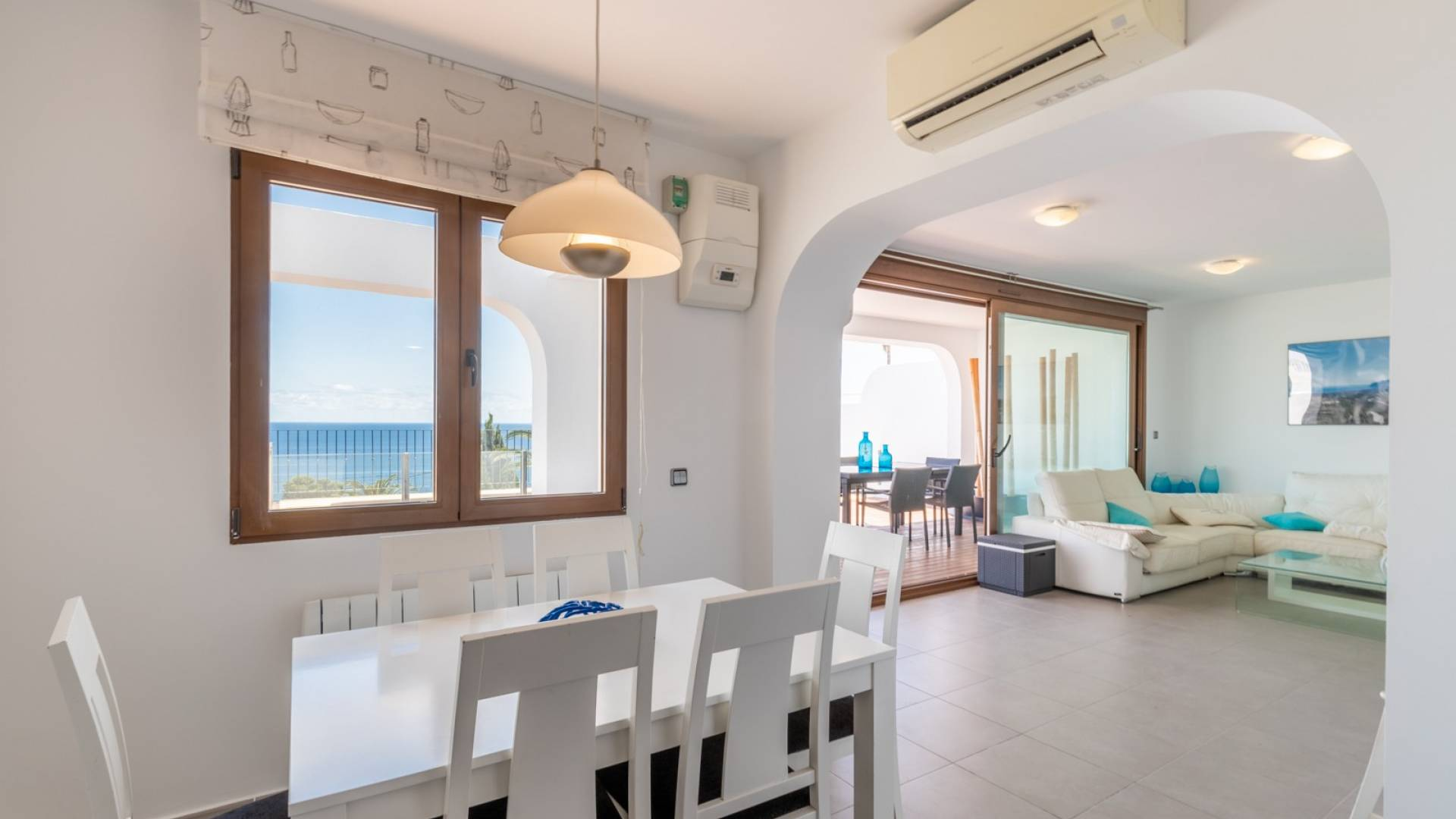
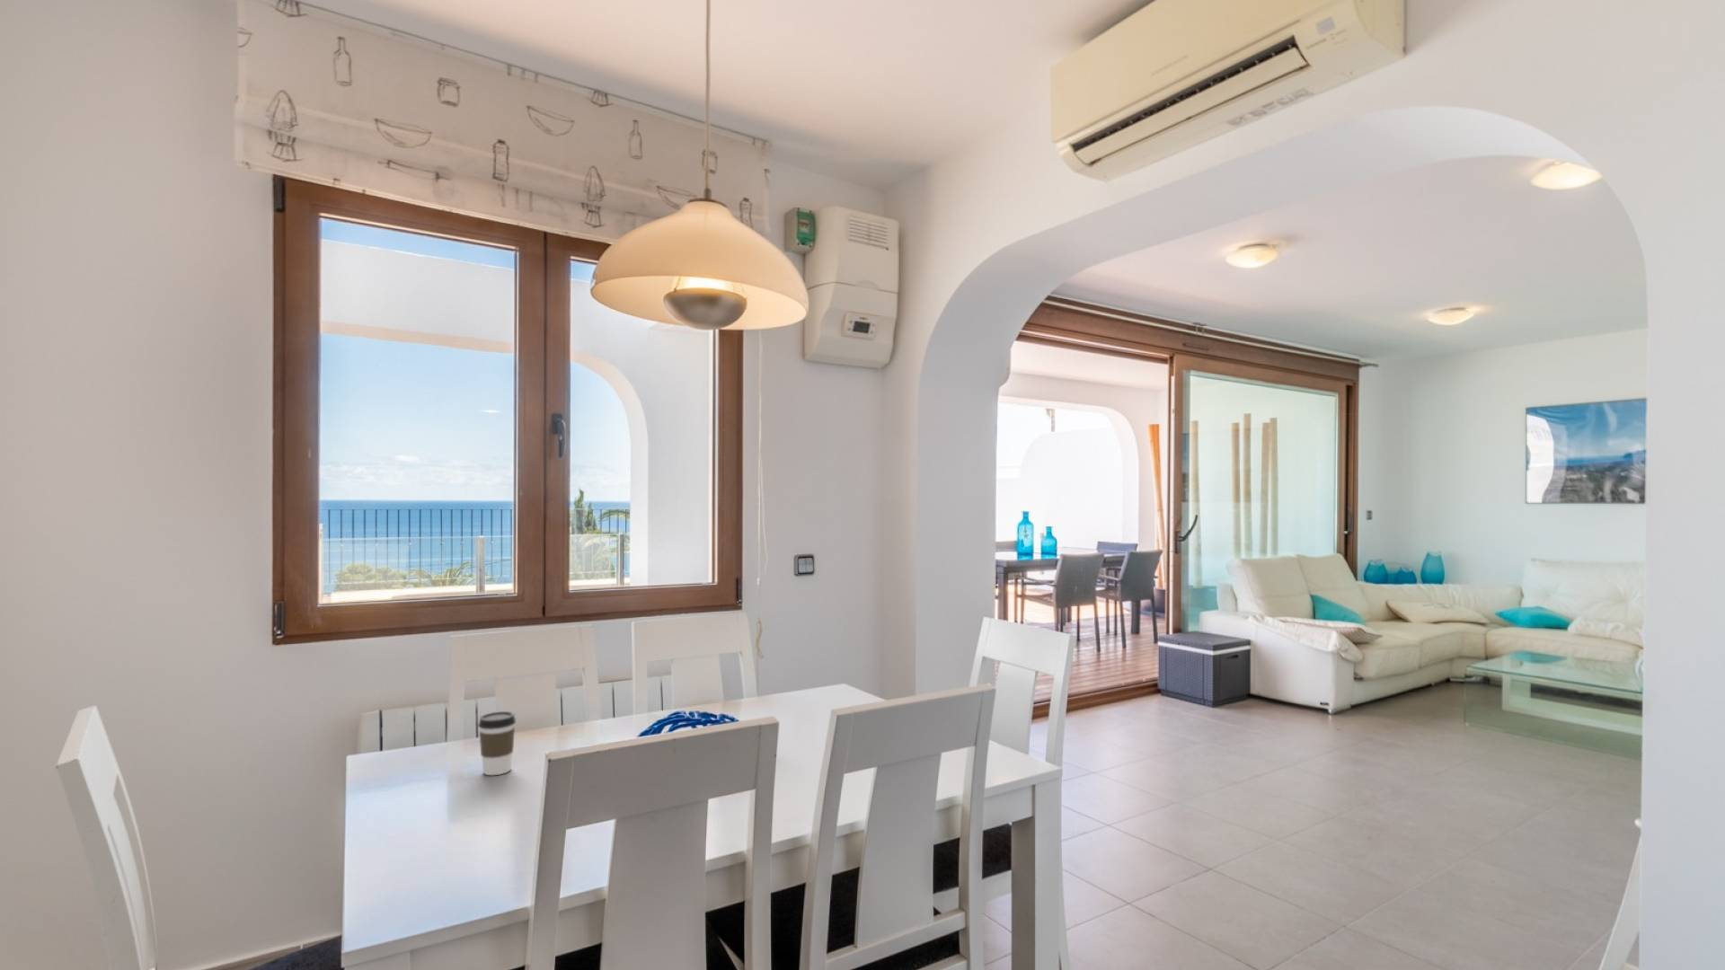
+ coffee cup [477,711,517,776]
